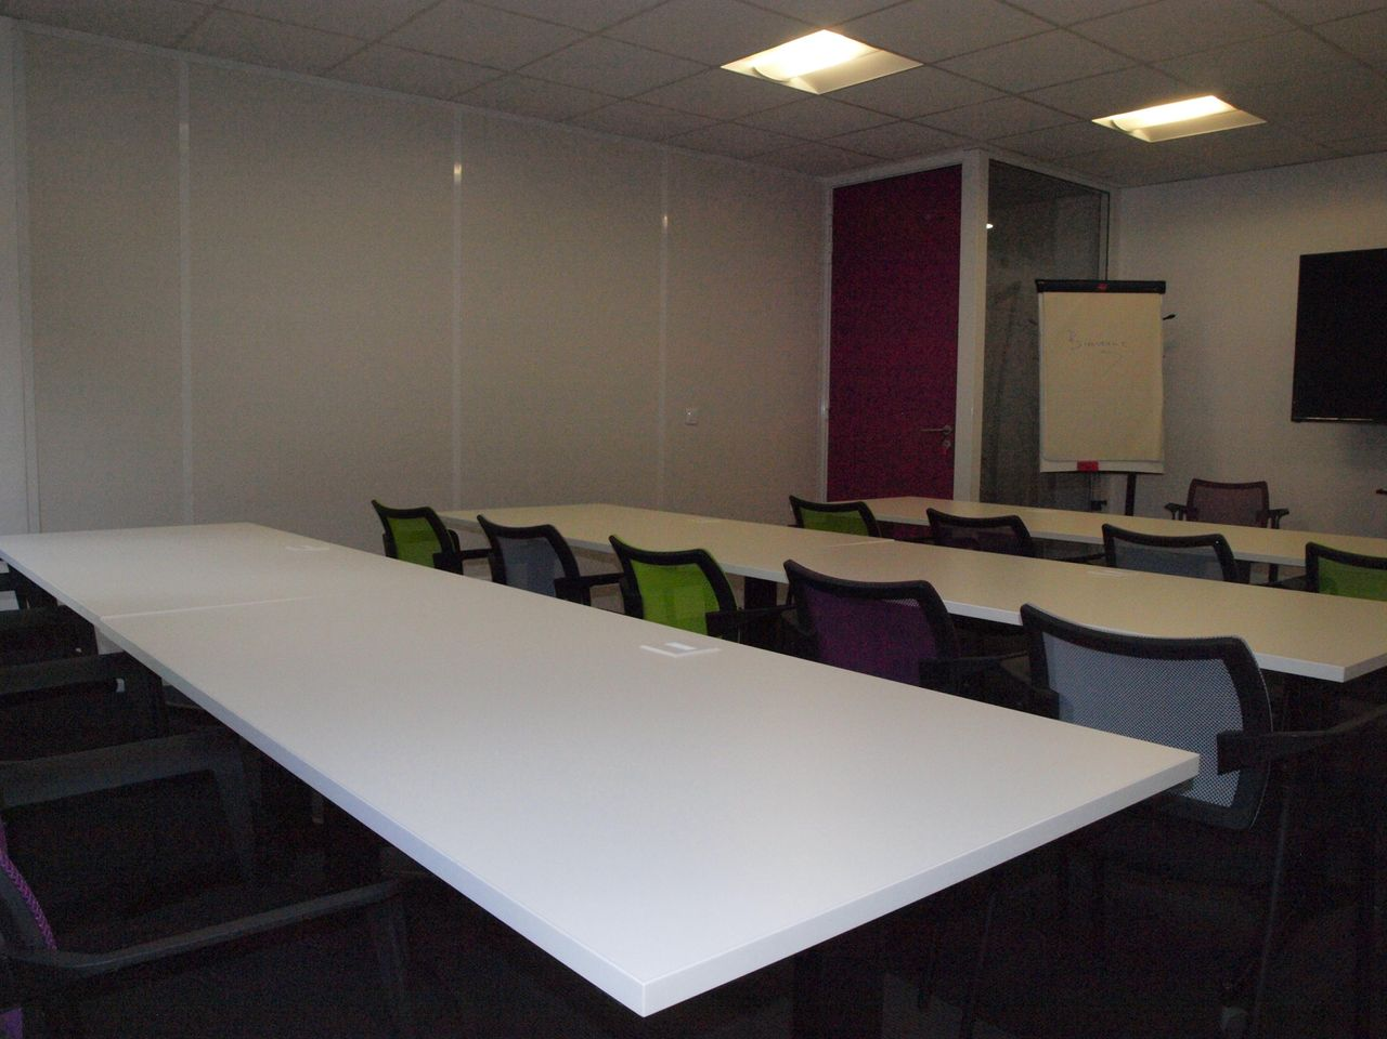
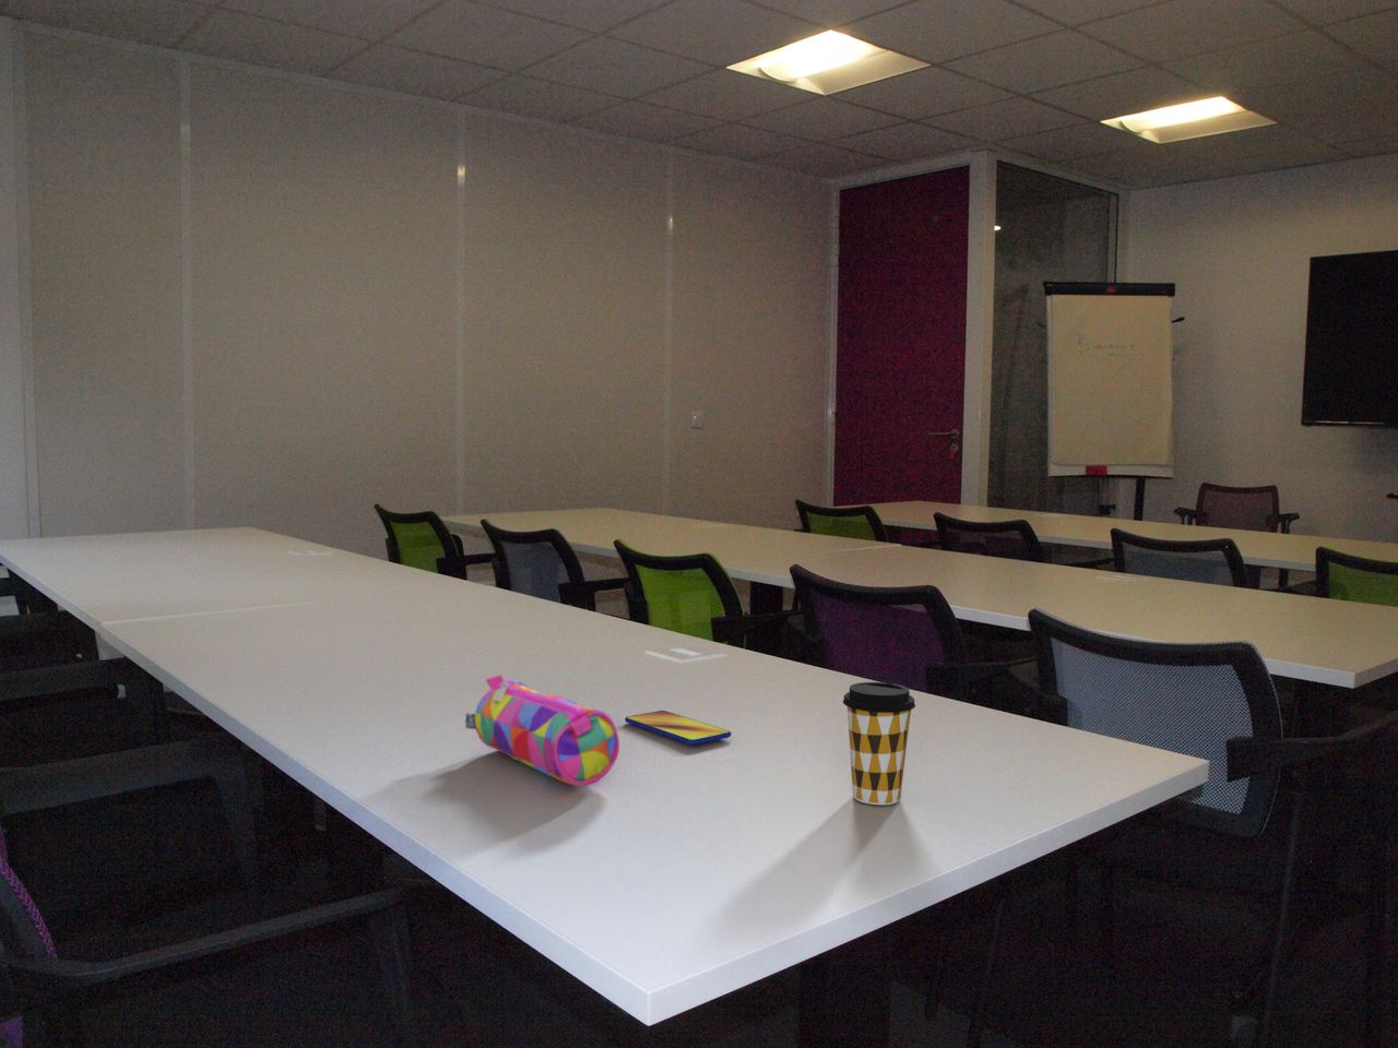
+ pencil case [465,674,621,787]
+ coffee cup [842,681,916,806]
+ smartphone [624,710,732,745]
